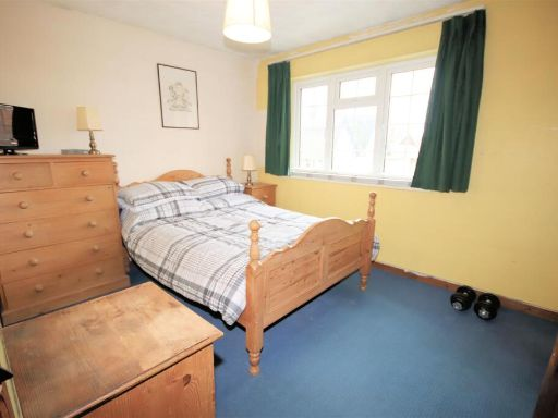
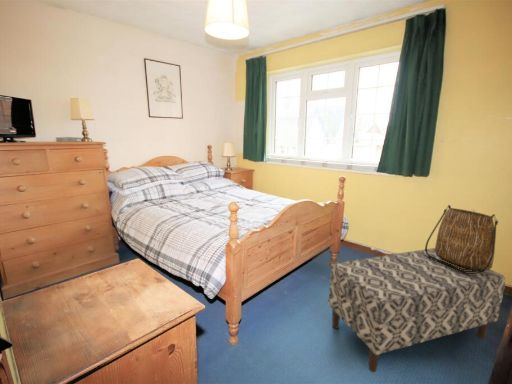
+ tote bag [424,204,499,274]
+ bench [327,247,506,373]
